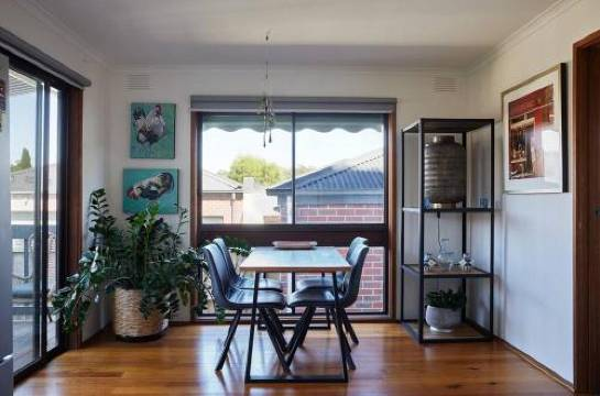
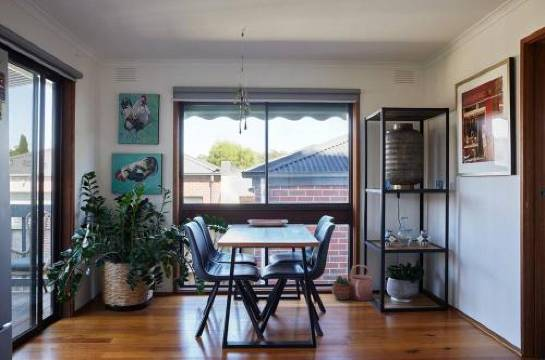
+ watering can [331,264,375,302]
